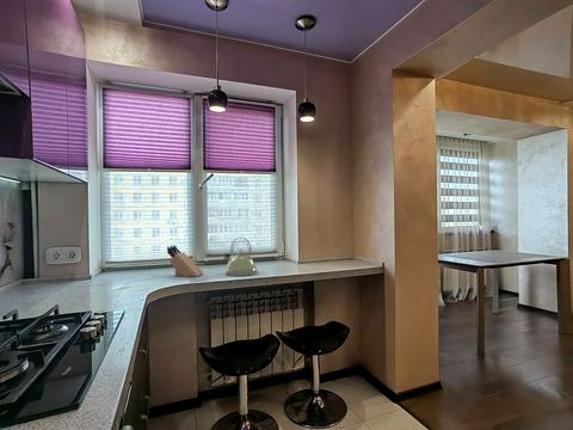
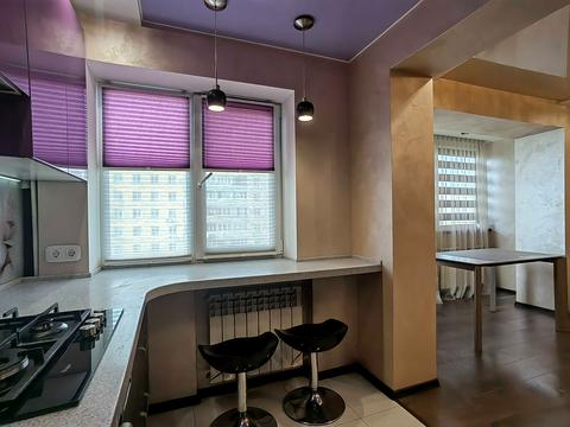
- kettle [222,236,258,277]
- knife block [166,244,204,277]
